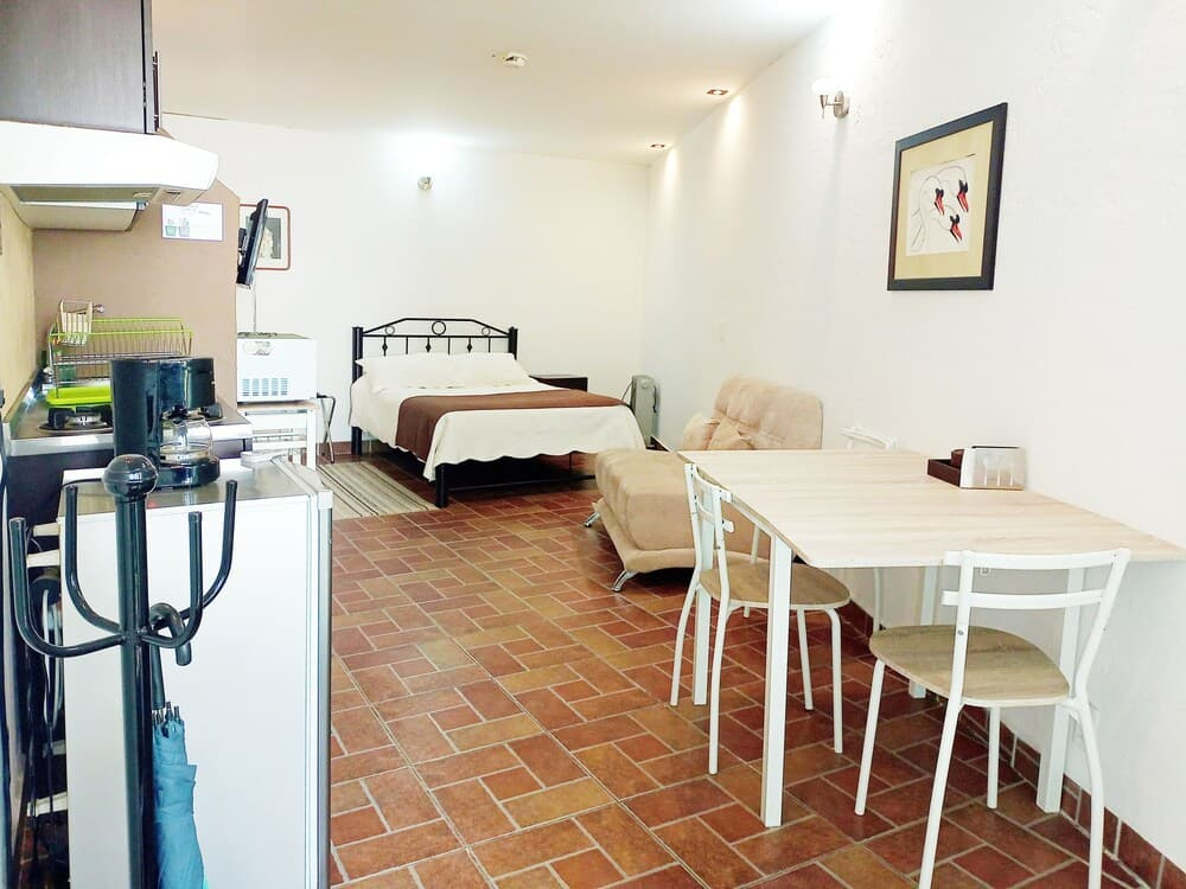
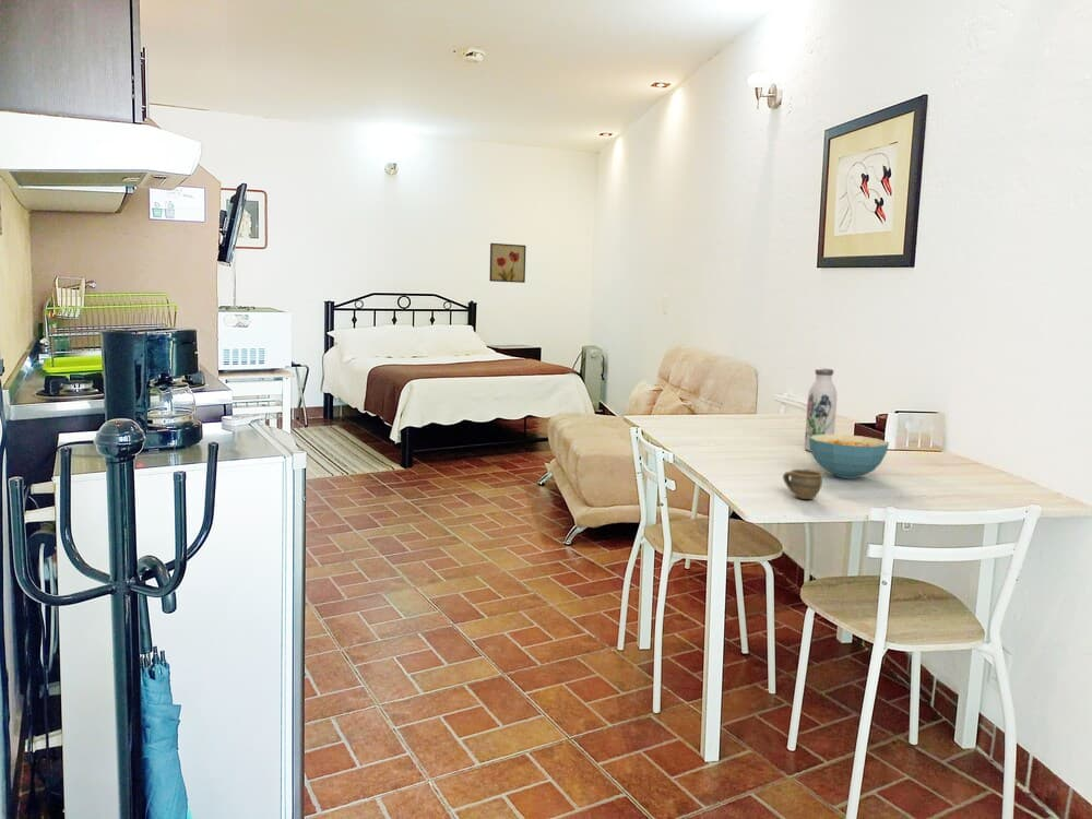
+ water bottle [804,367,838,452]
+ wall art [488,242,527,284]
+ cereal bowl [809,434,890,479]
+ cup [782,468,824,500]
